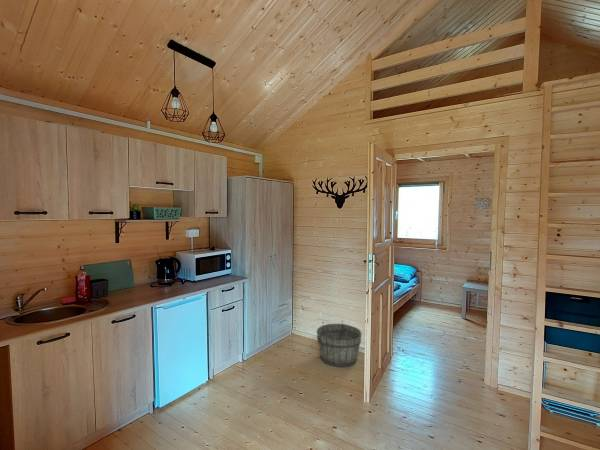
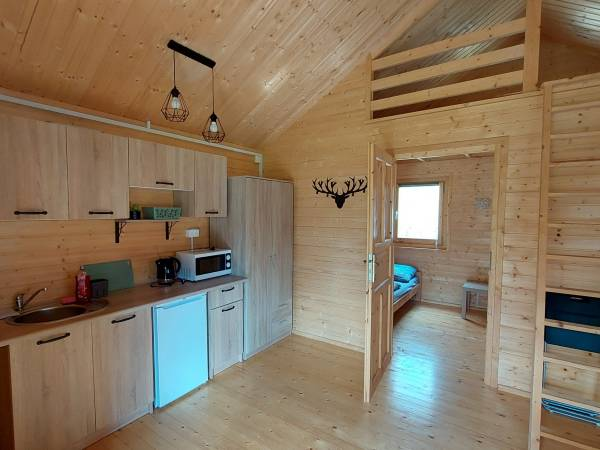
- wooden bucket [316,320,363,368]
